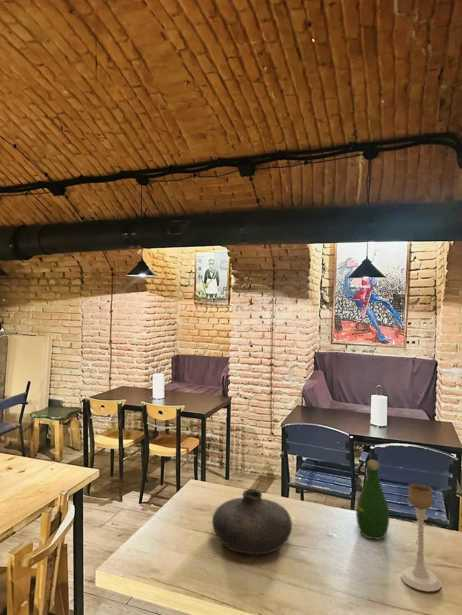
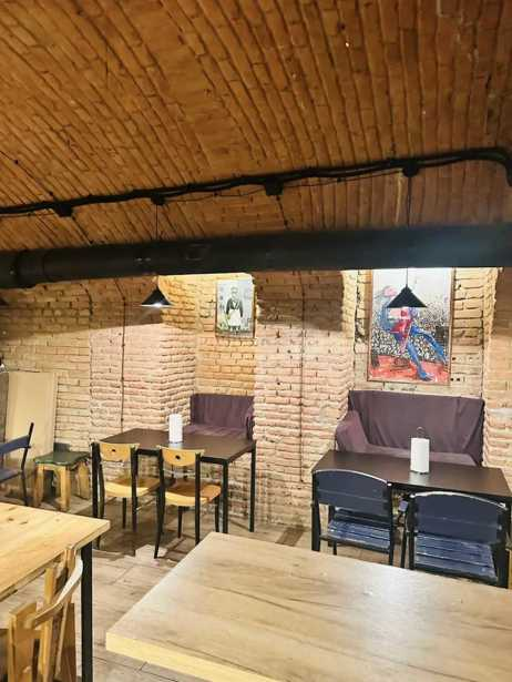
- vase [211,488,293,556]
- candle holder [399,483,442,592]
- bottle [355,459,390,540]
